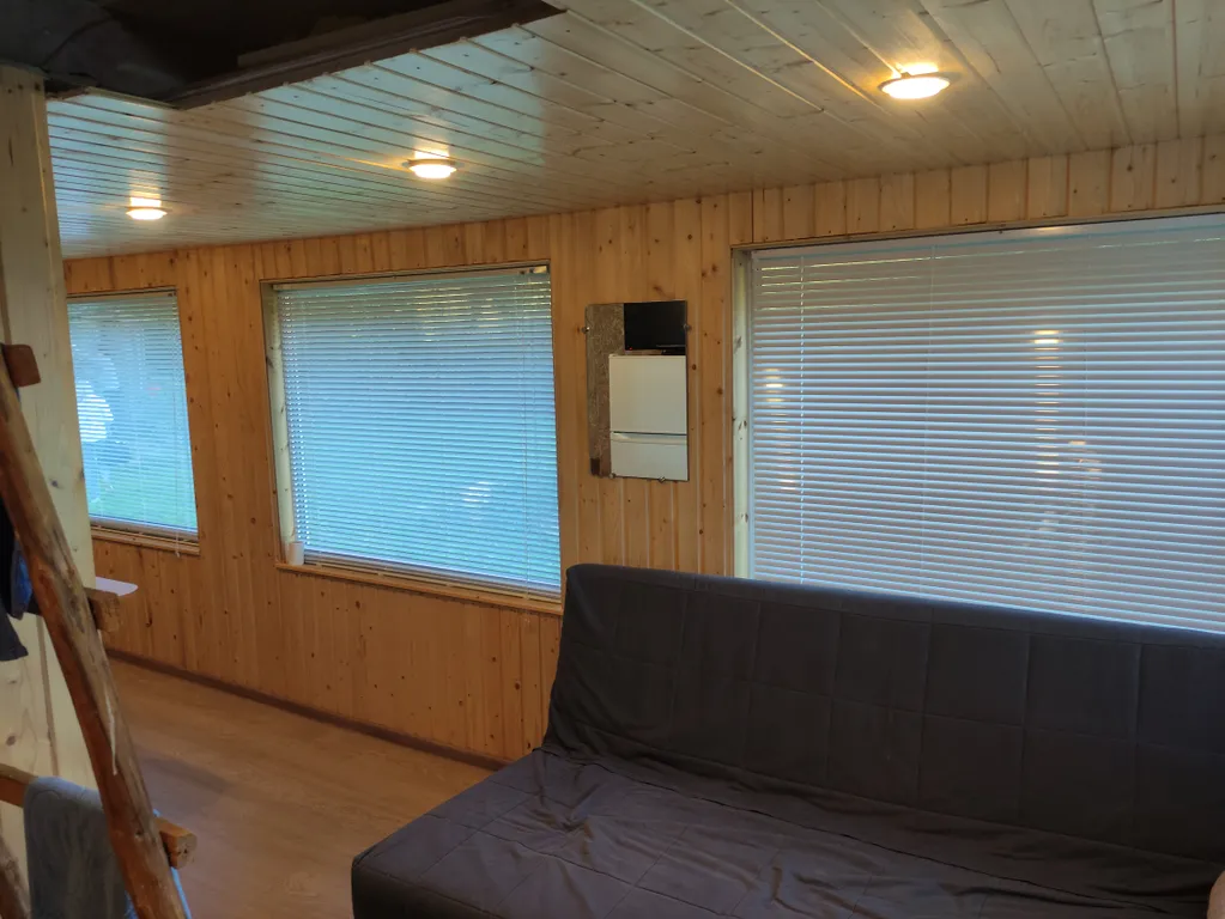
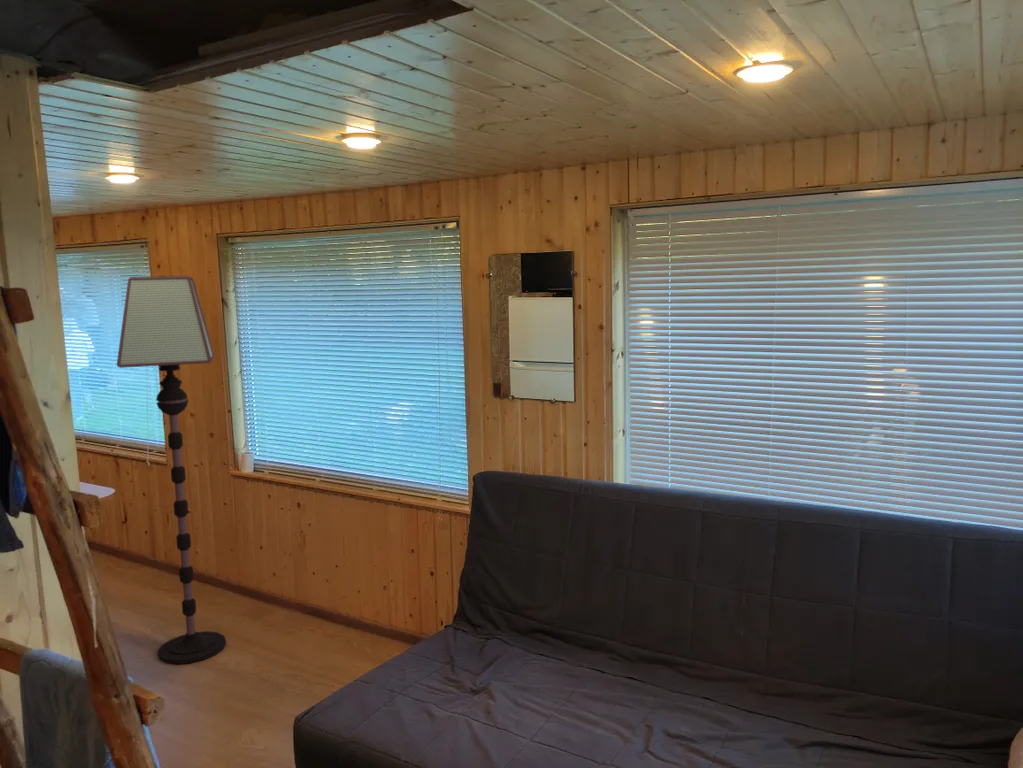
+ floor lamp [116,275,227,665]
